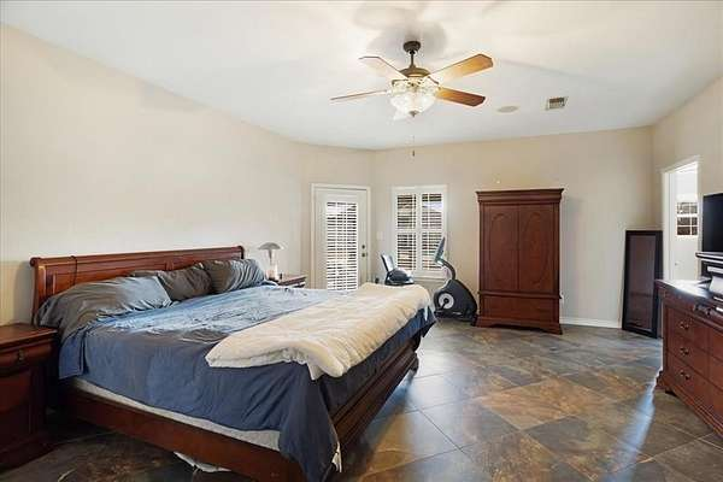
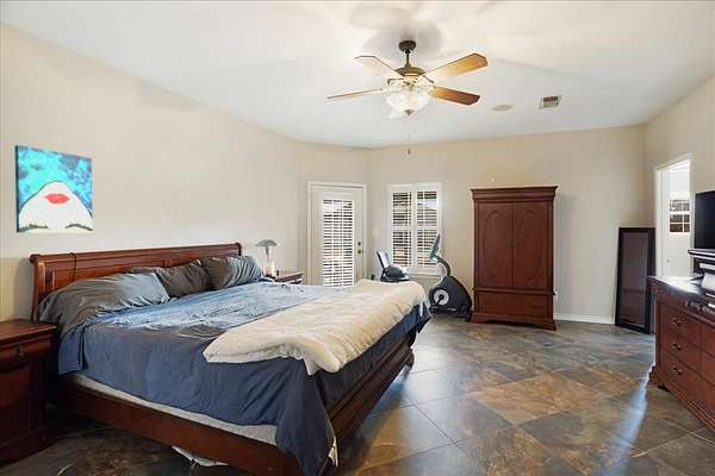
+ wall art [14,144,94,233]
